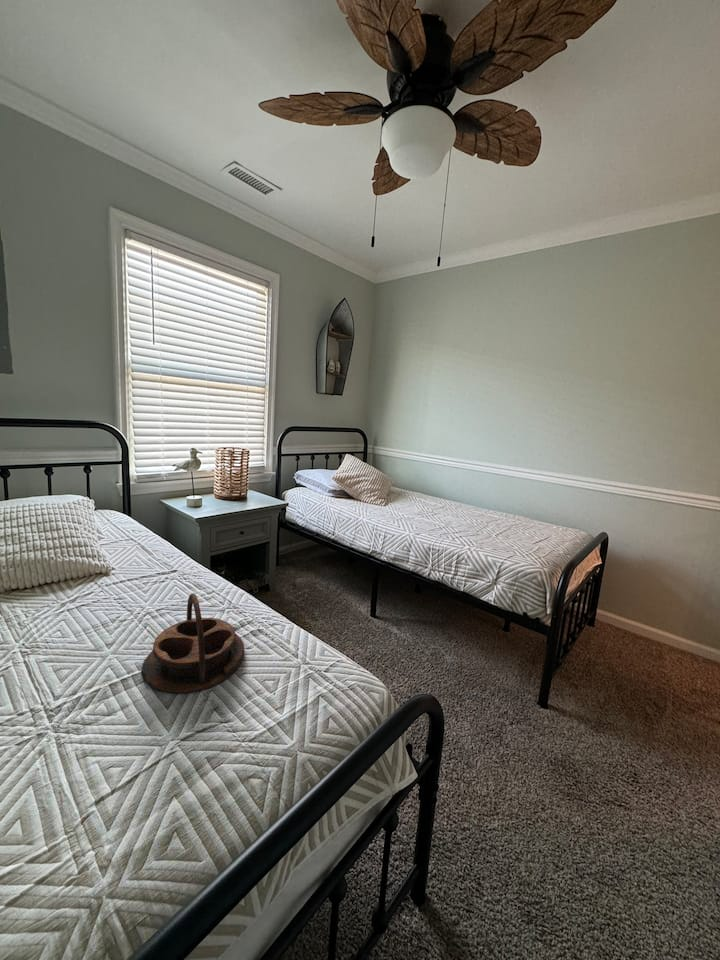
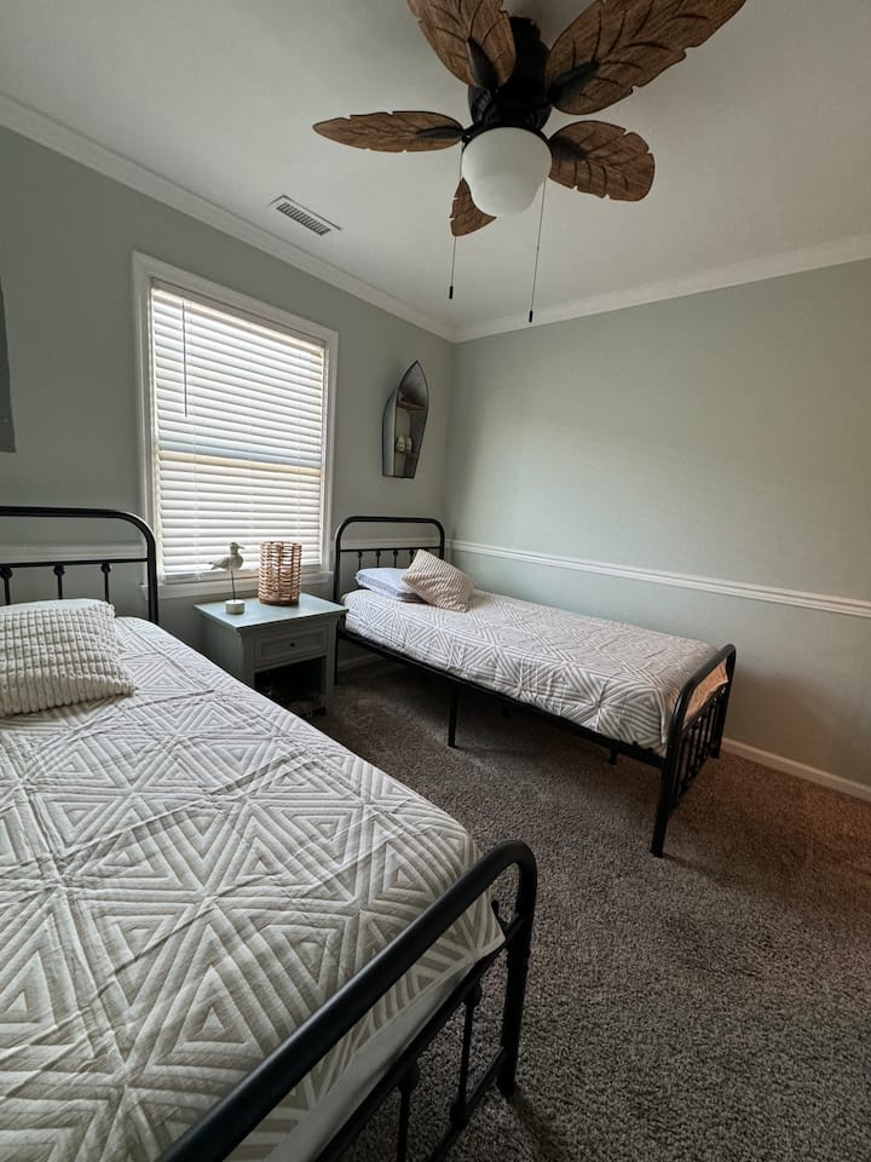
- serving tray [141,592,245,694]
